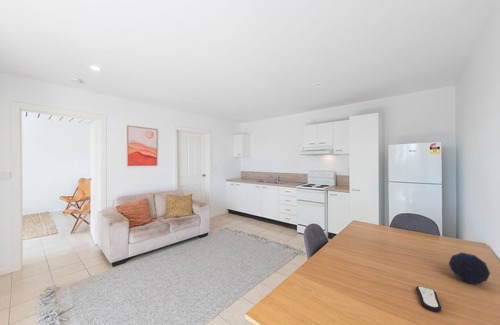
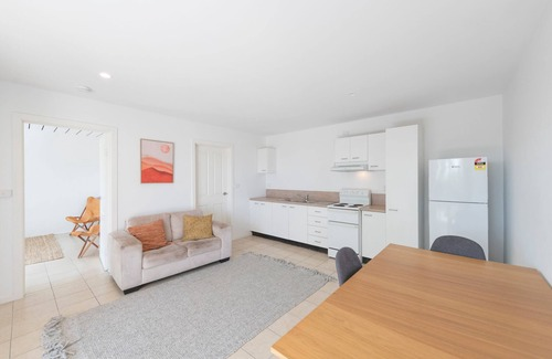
- remote control [415,285,442,313]
- decorative orb [448,252,491,285]
